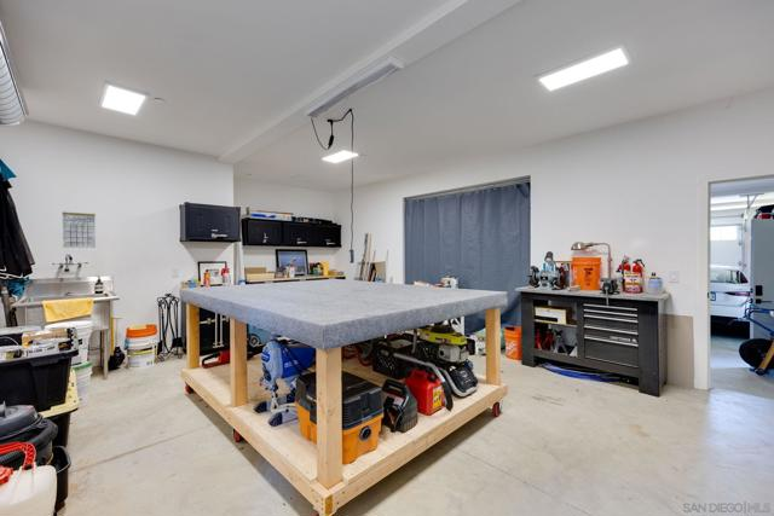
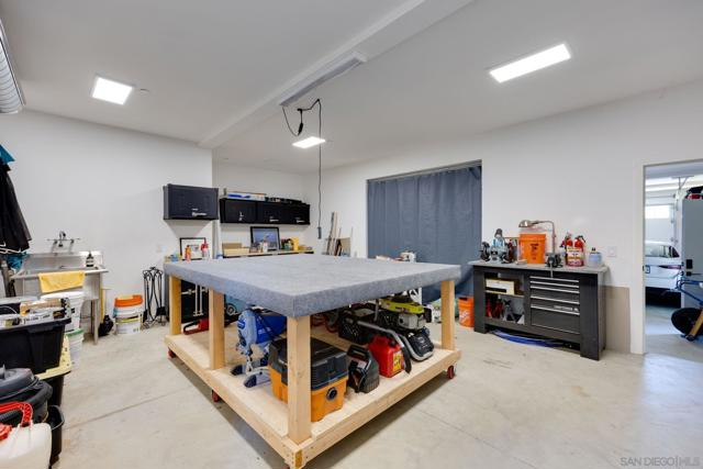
- calendar [62,204,97,249]
